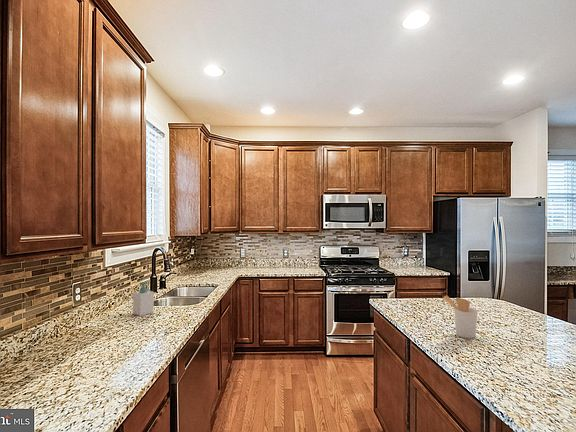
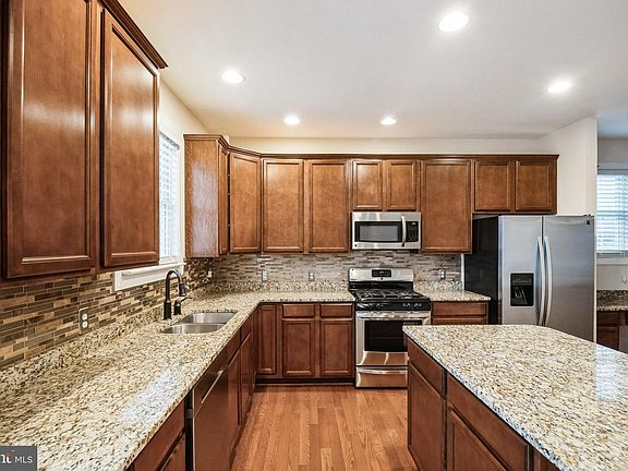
- utensil holder [442,295,478,339]
- soap bottle [132,280,155,317]
